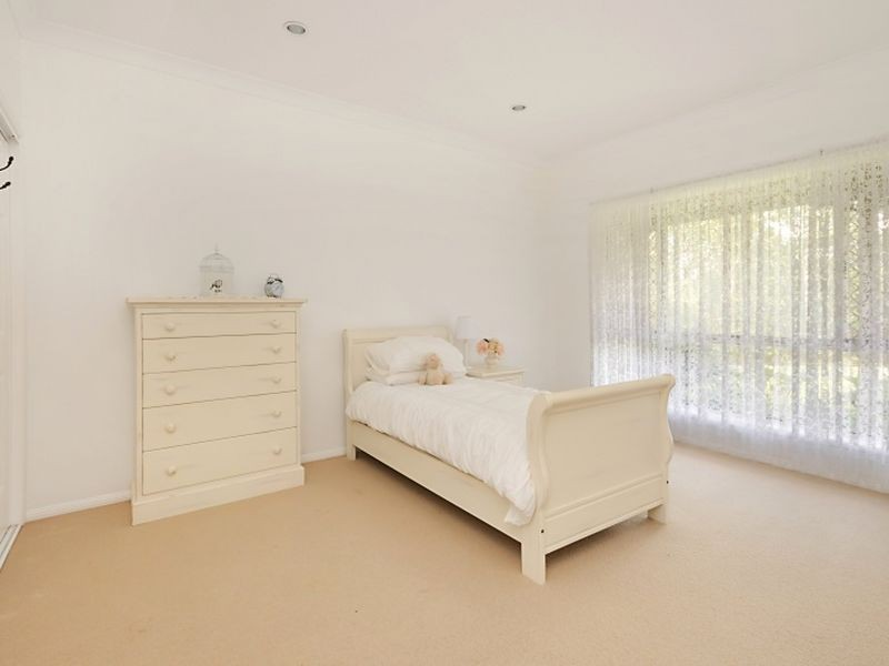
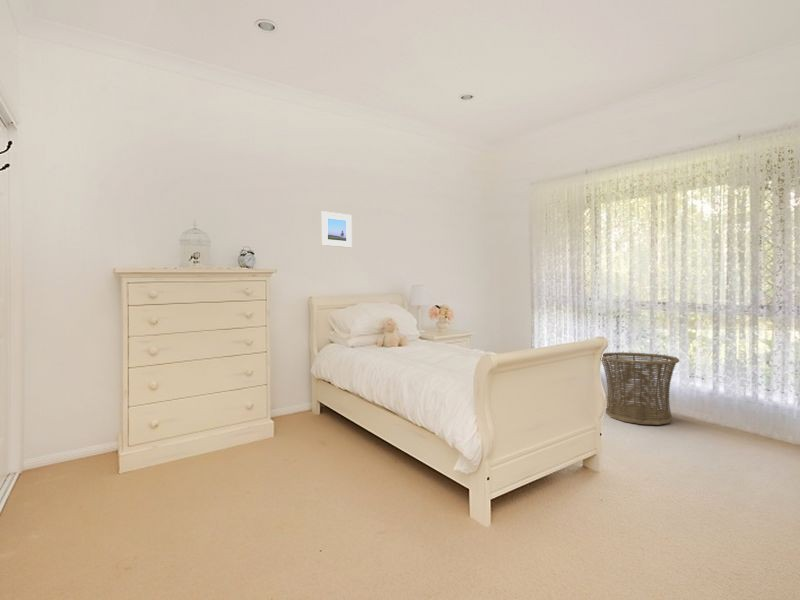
+ basket [601,351,680,426]
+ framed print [320,210,353,249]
